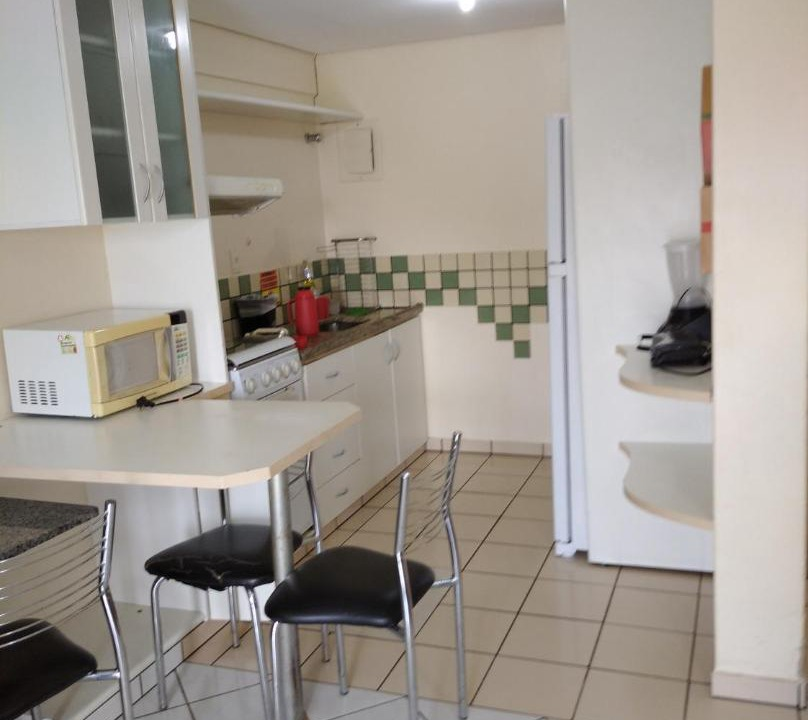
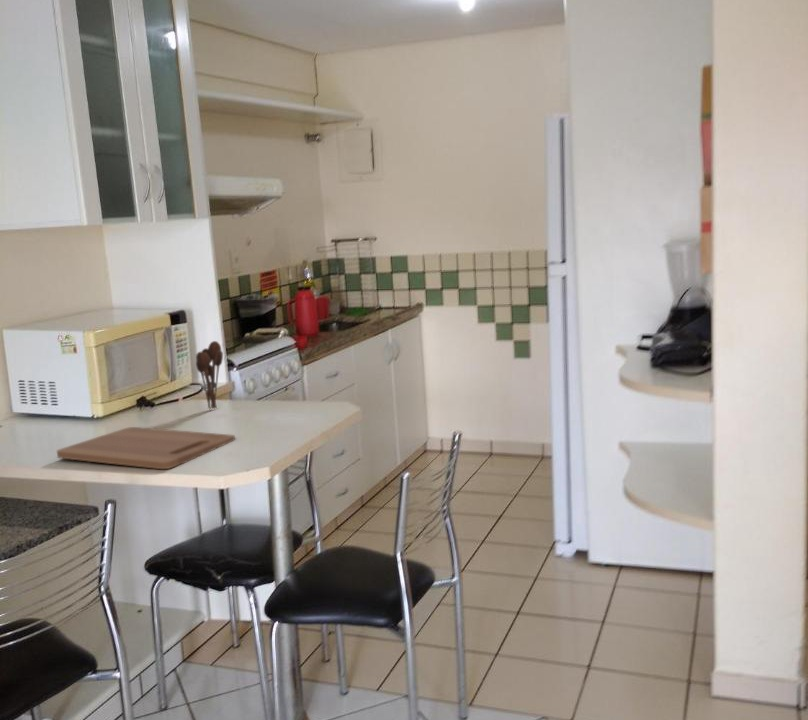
+ cutting board [56,426,236,470]
+ utensil holder [195,340,224,410]
